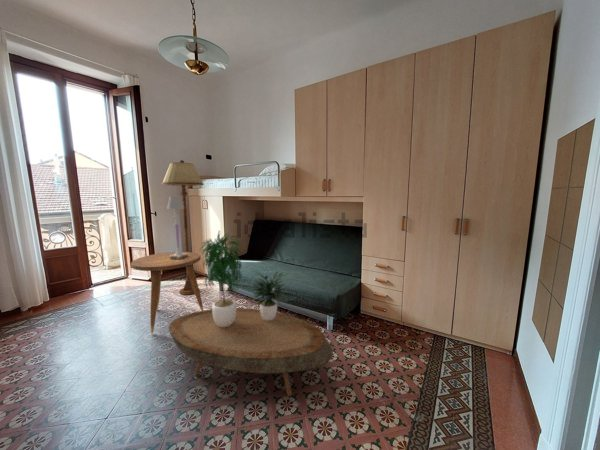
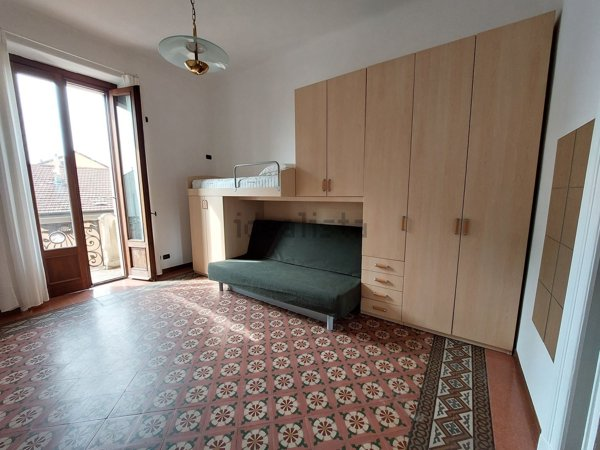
- floor lamp [160,159,205,296]
- side table [130,251,204,334]
- table lamp [166,196,188,259]
- coffee table [168,307,334,397]
- potted plant [198,231,289,327]
